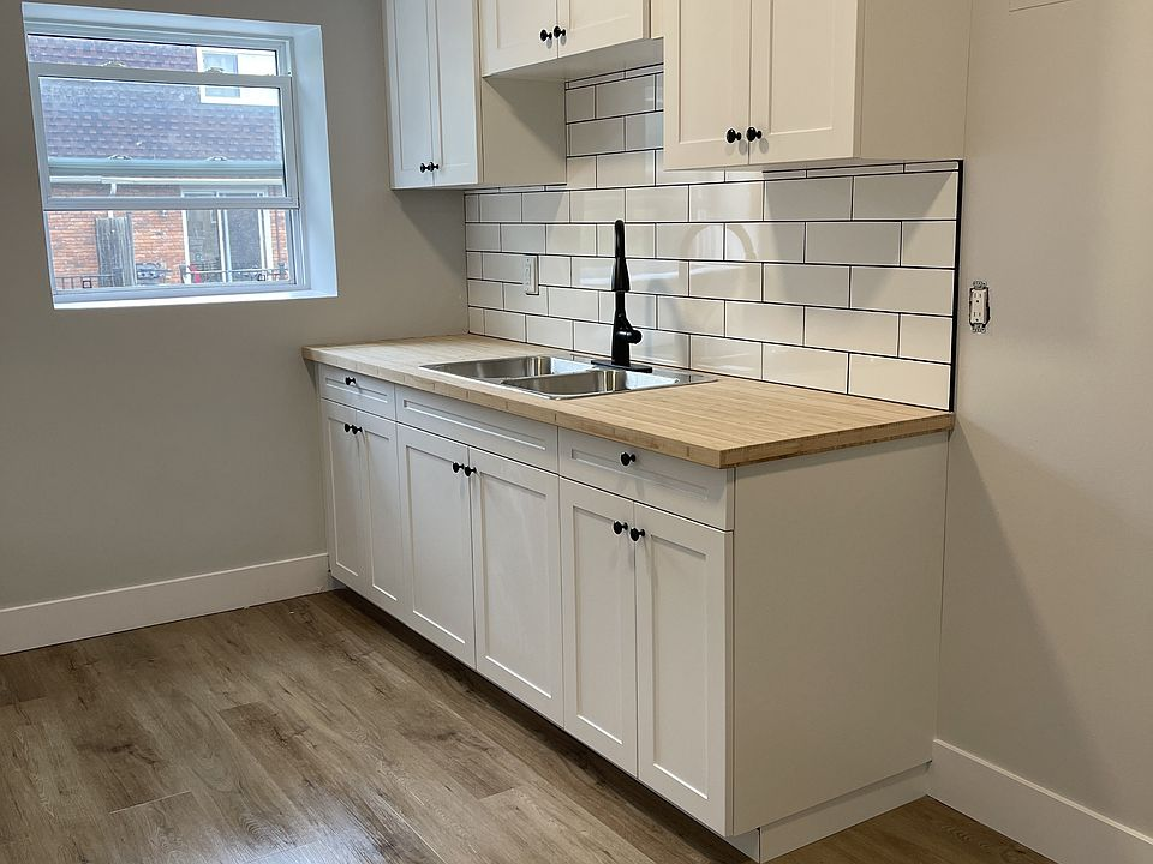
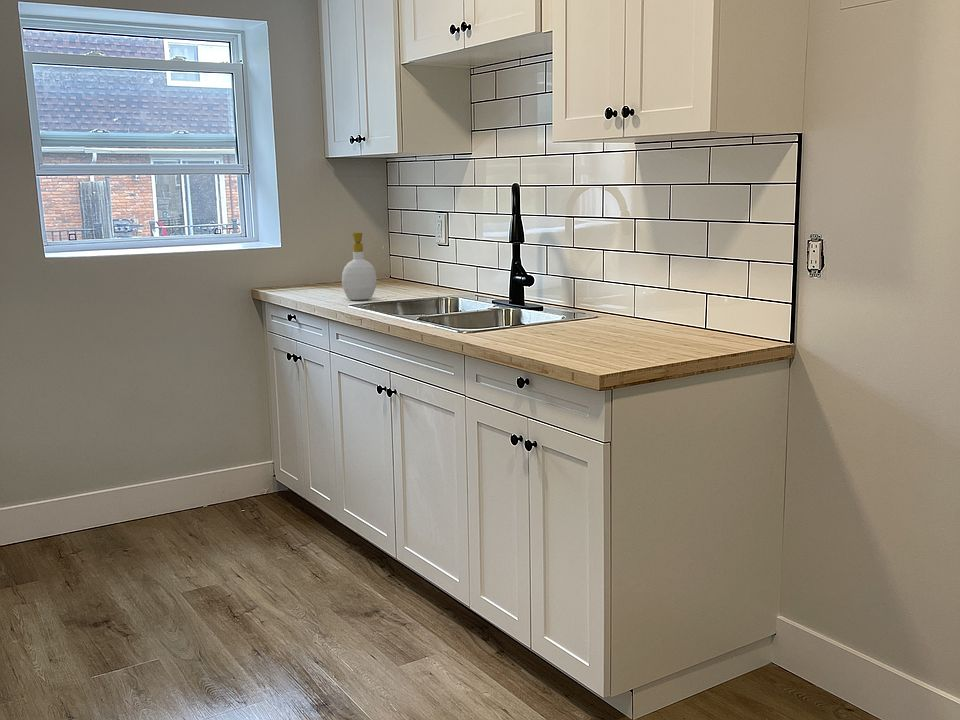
+ soap bottle [341,231,377,301]
